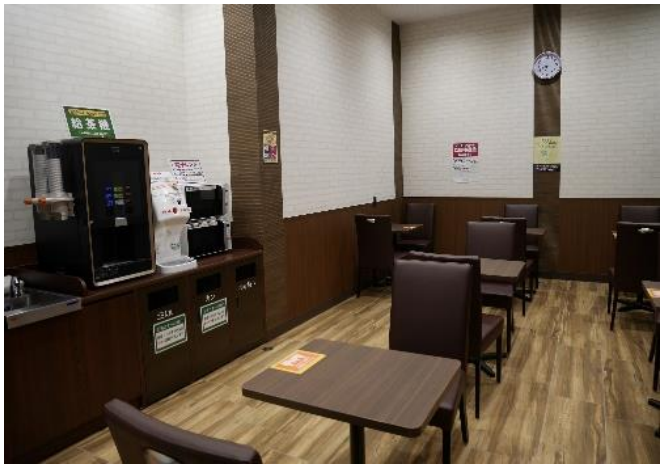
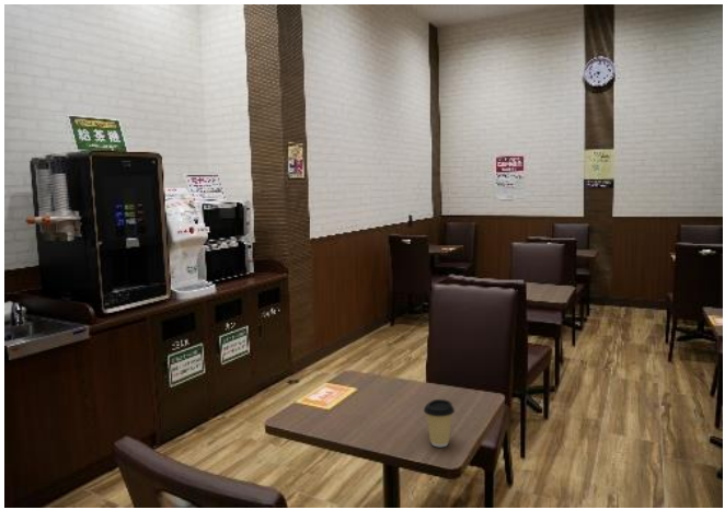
+ coffee cup [423,398,456,448]
